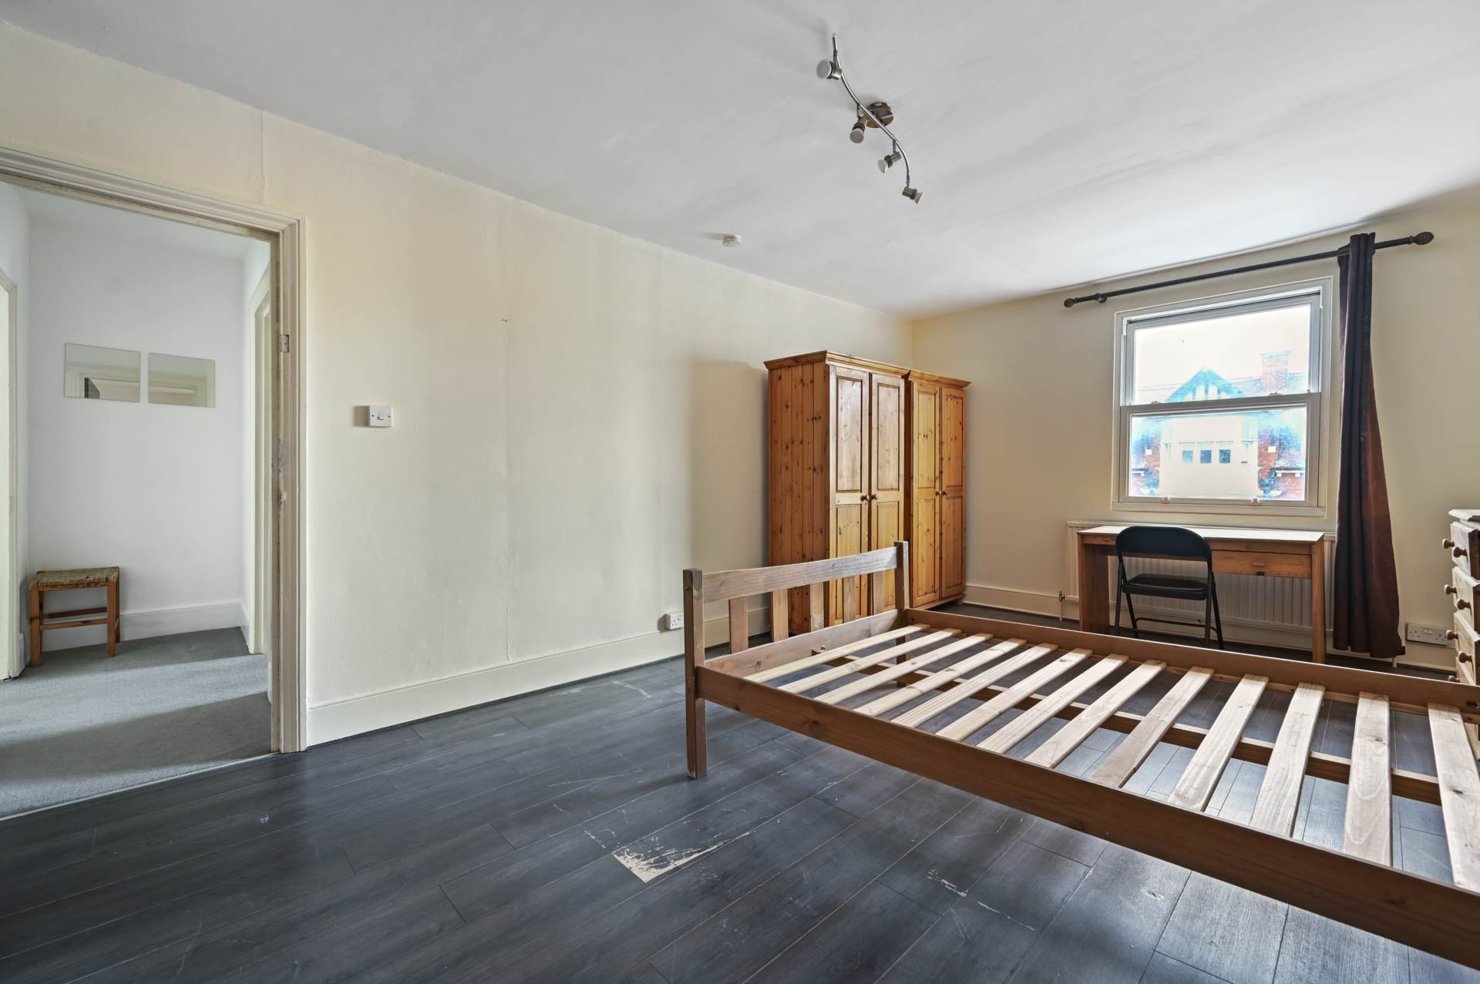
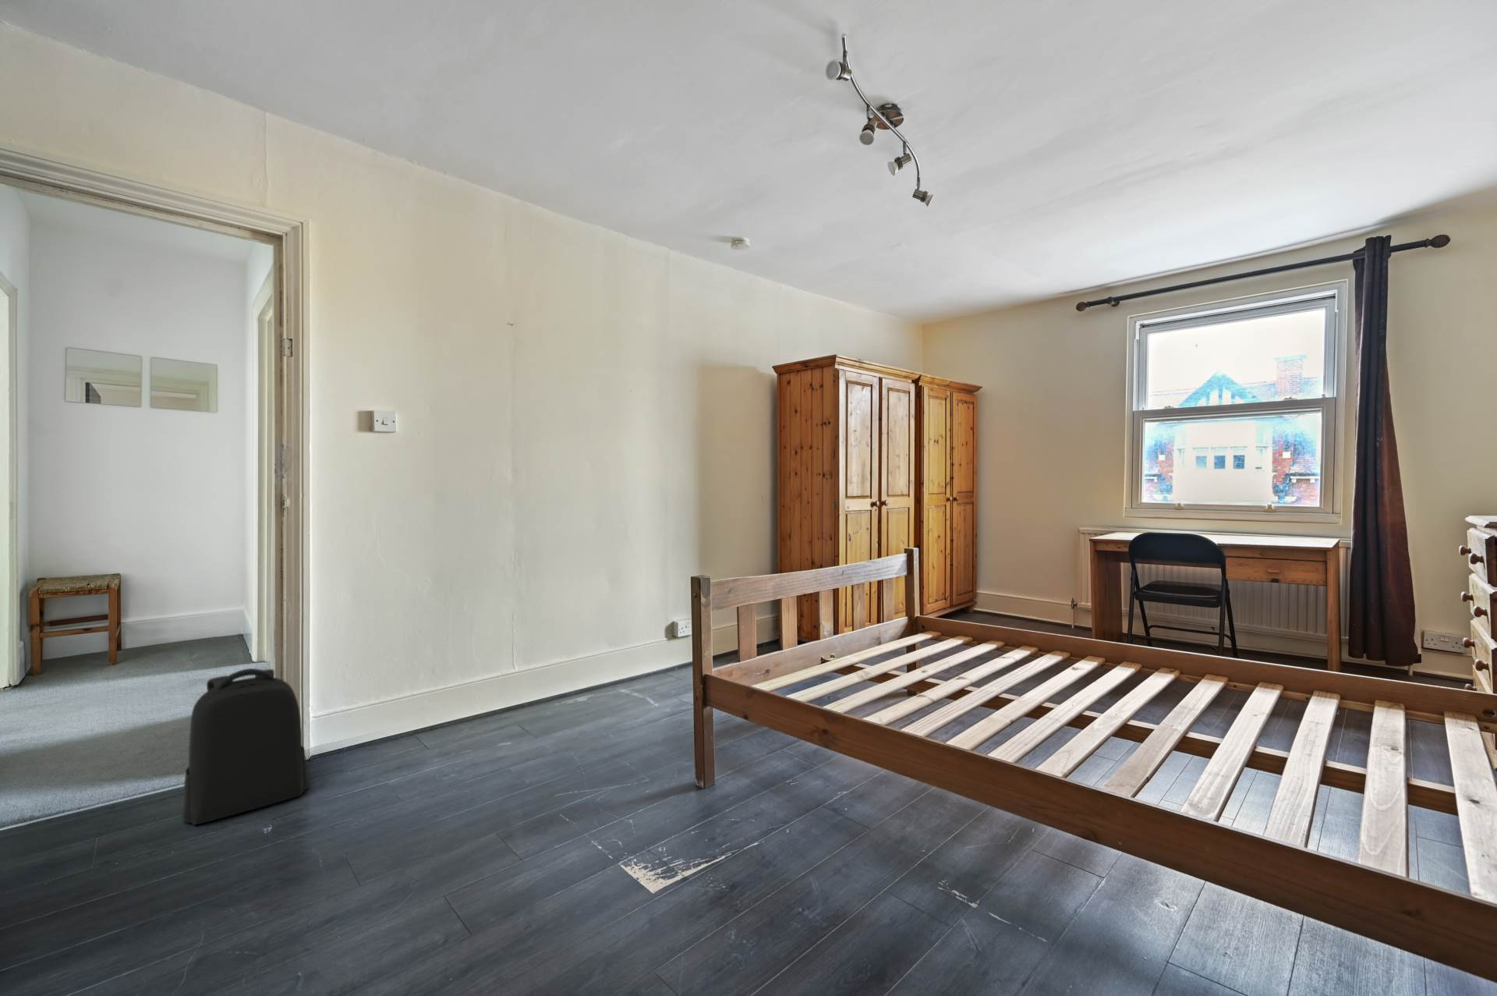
+ backpack [181,668,310,826]
